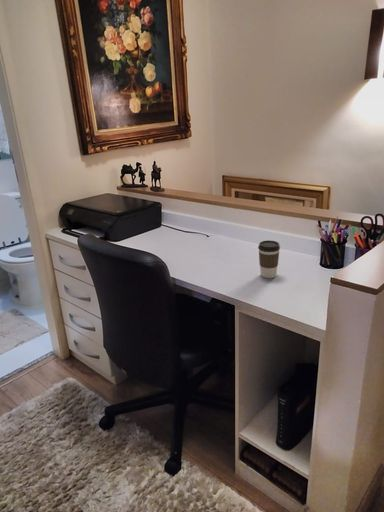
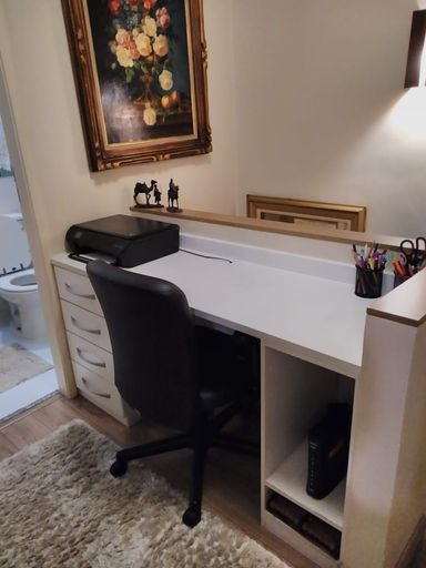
- coffee cup [257,239,281,279]
